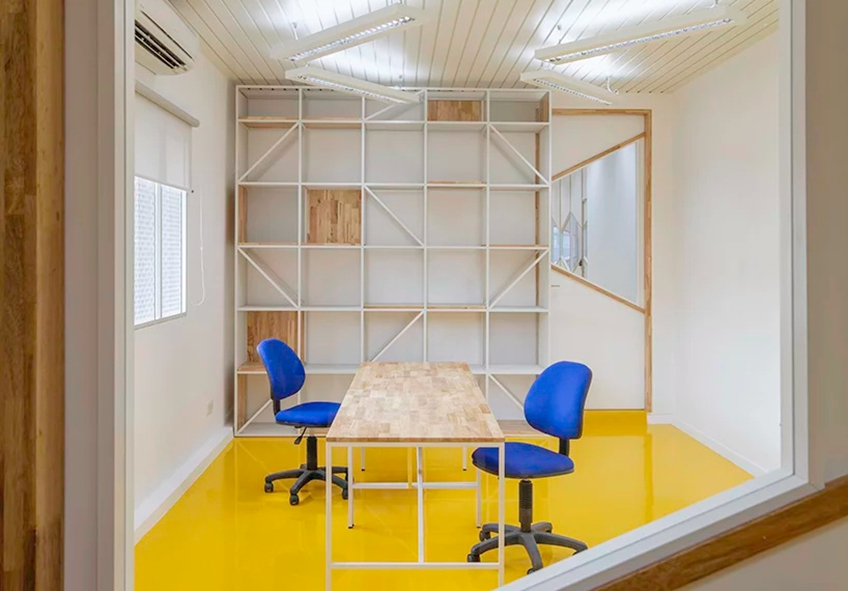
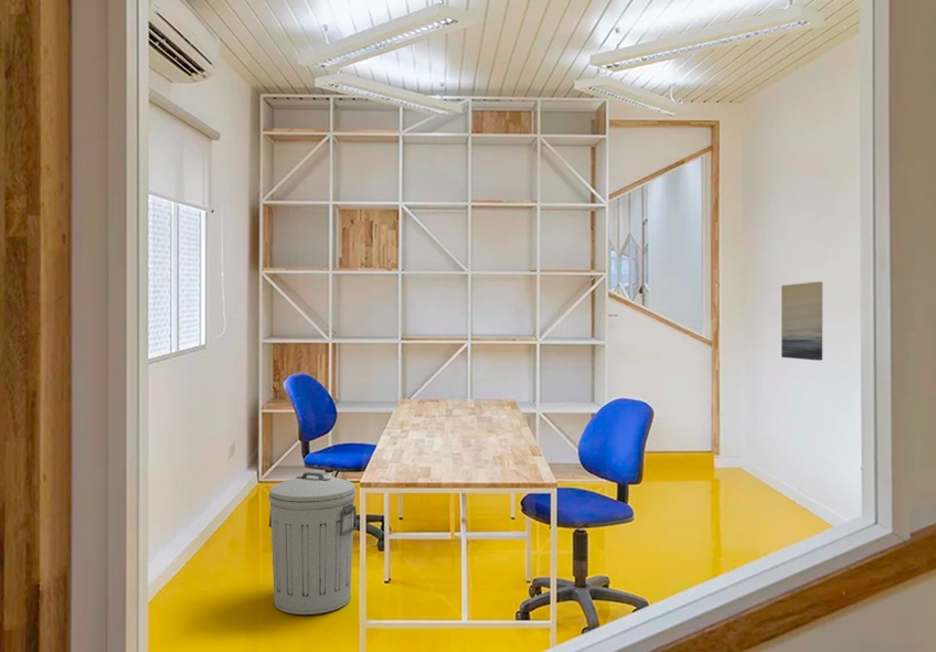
+ wall art [780,281,823,362]
+ trash can [268,471,359,616]
